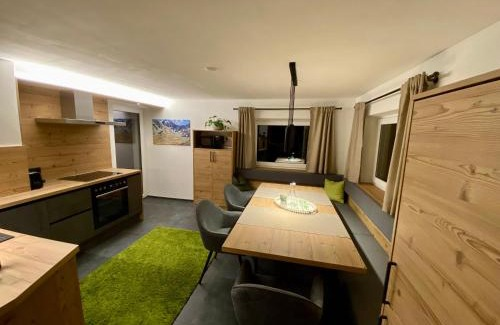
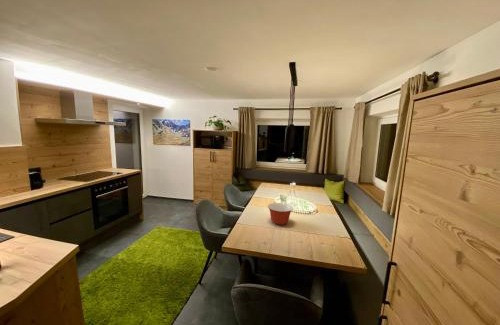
+ mixing bowl [267,202,294,226]
